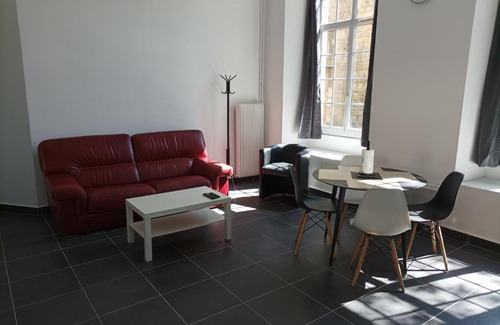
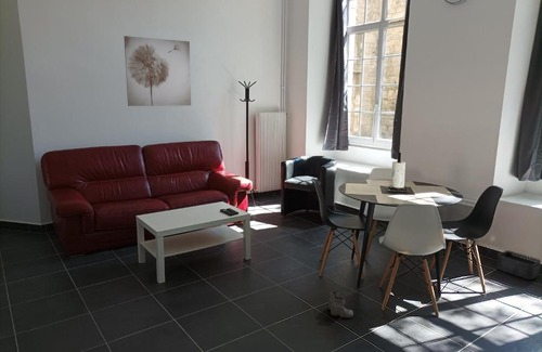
+ storage bin [495,249,542,281]
+ boots [327,289,354,321]
+ wall art [122,35,192,107]
